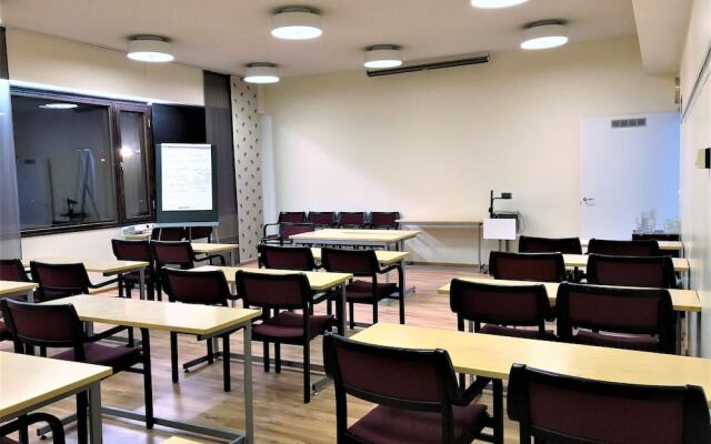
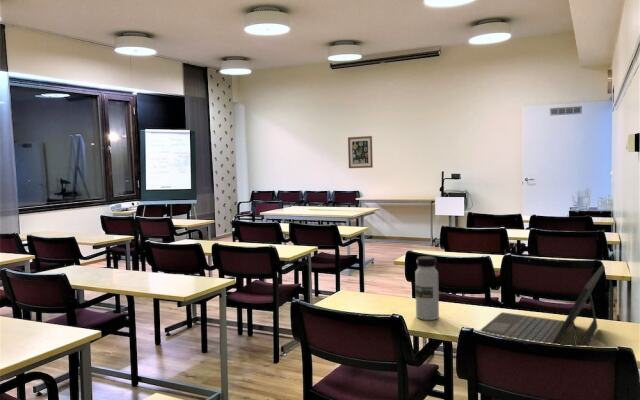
+ laptop [479,264,606,347]
+ water bottle [414,255,440,321]
+ wall art [347,135,374,169]
